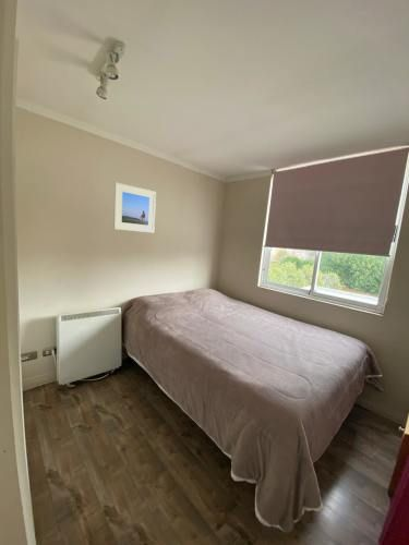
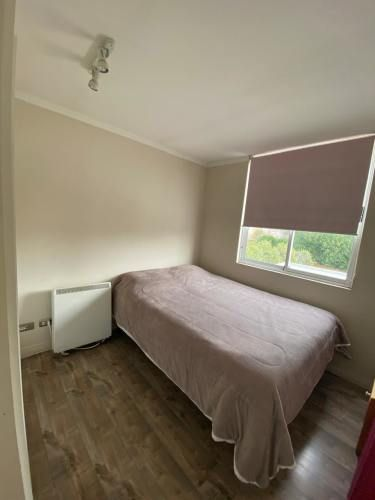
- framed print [112,181,157,233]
